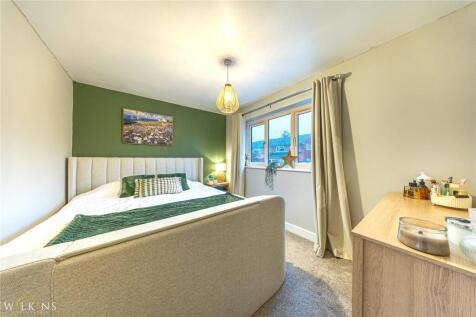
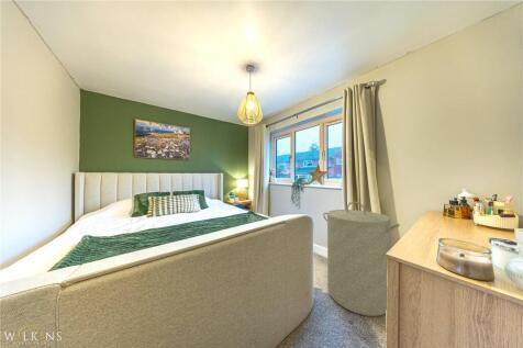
+ laundry hamper [322,201,401,317]
